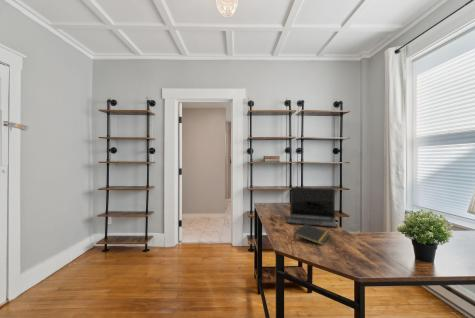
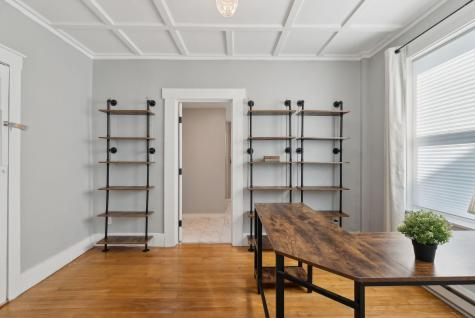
- notepad [293,224,331,246]
- laptop [286,186,338,228]
